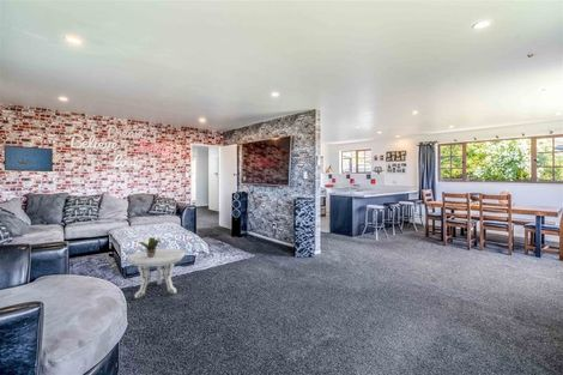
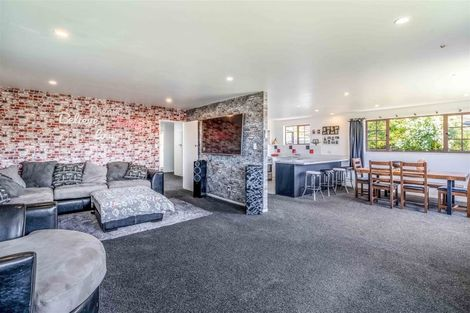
- potted plant [138,236,163,258]
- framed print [4,144,54,173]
- side table [126,248,186,300]
